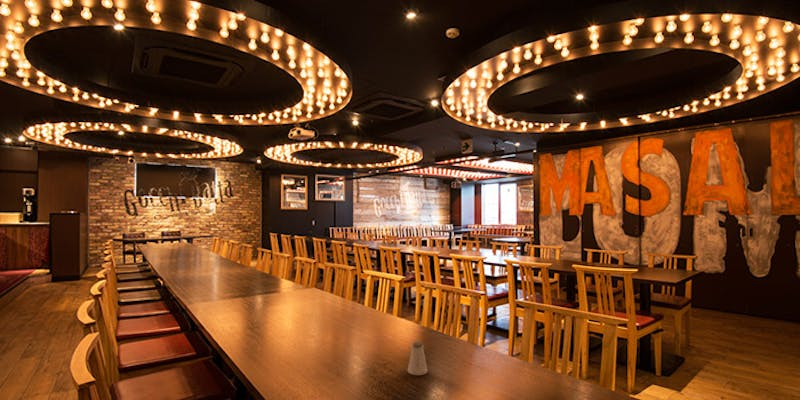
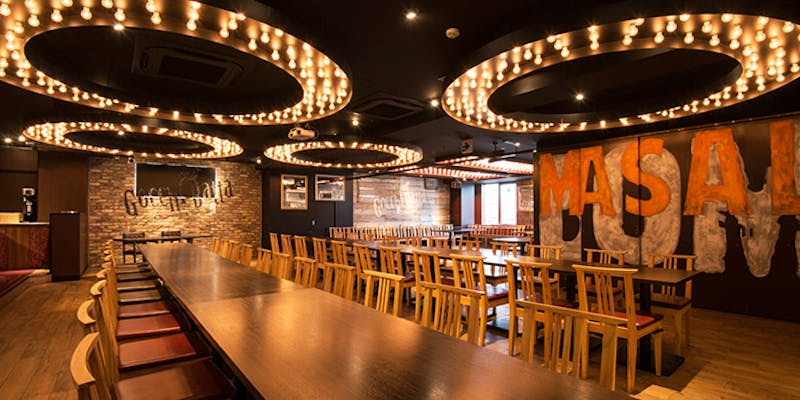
- saltshaker [407,341,428,376]
